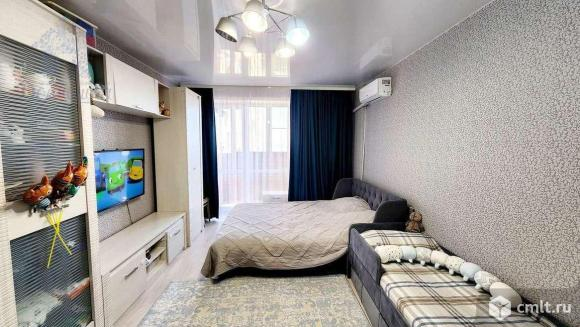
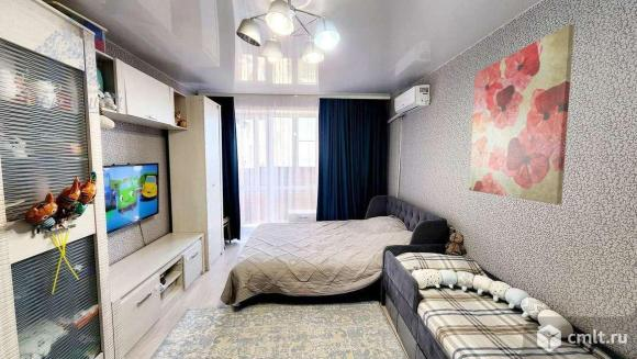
+ wall art [468,23,575,205]
